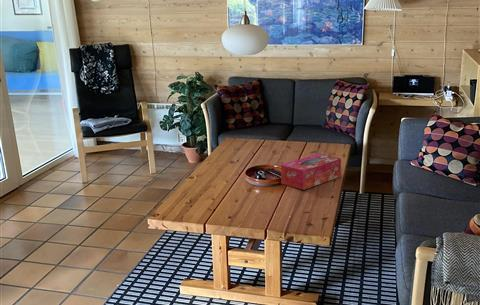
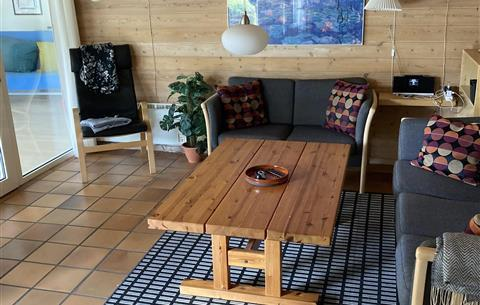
- tissue box [280,153,342,191]
